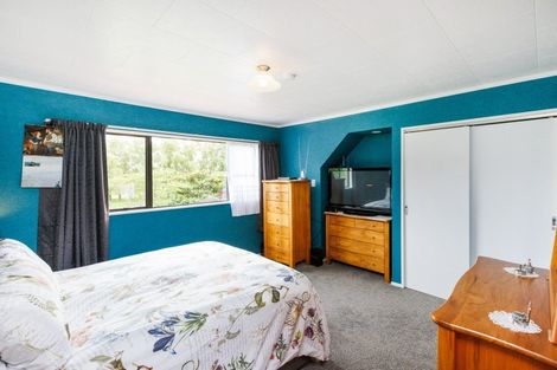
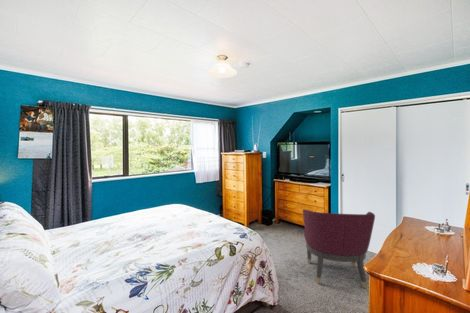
+ chair [302,208,376,289]
